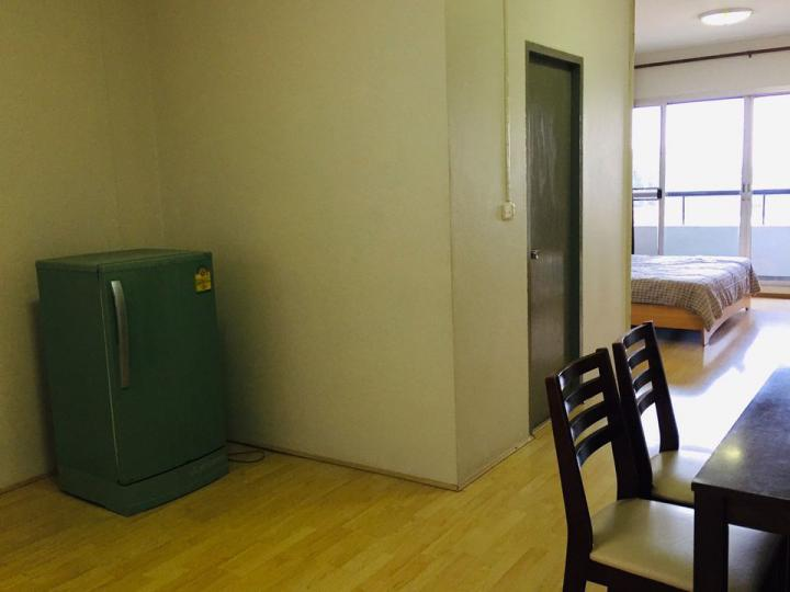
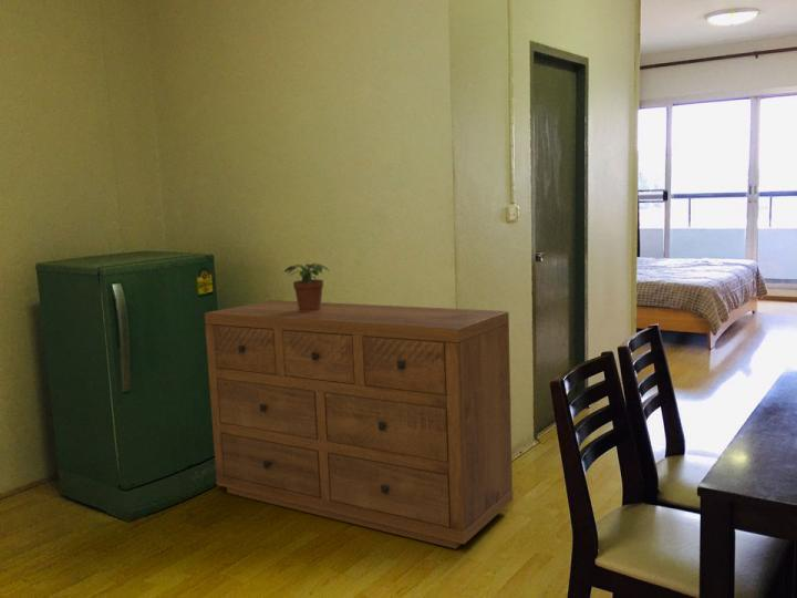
+ potted plant [283,262,330,311]
+ dresser [204,299,514,550]
